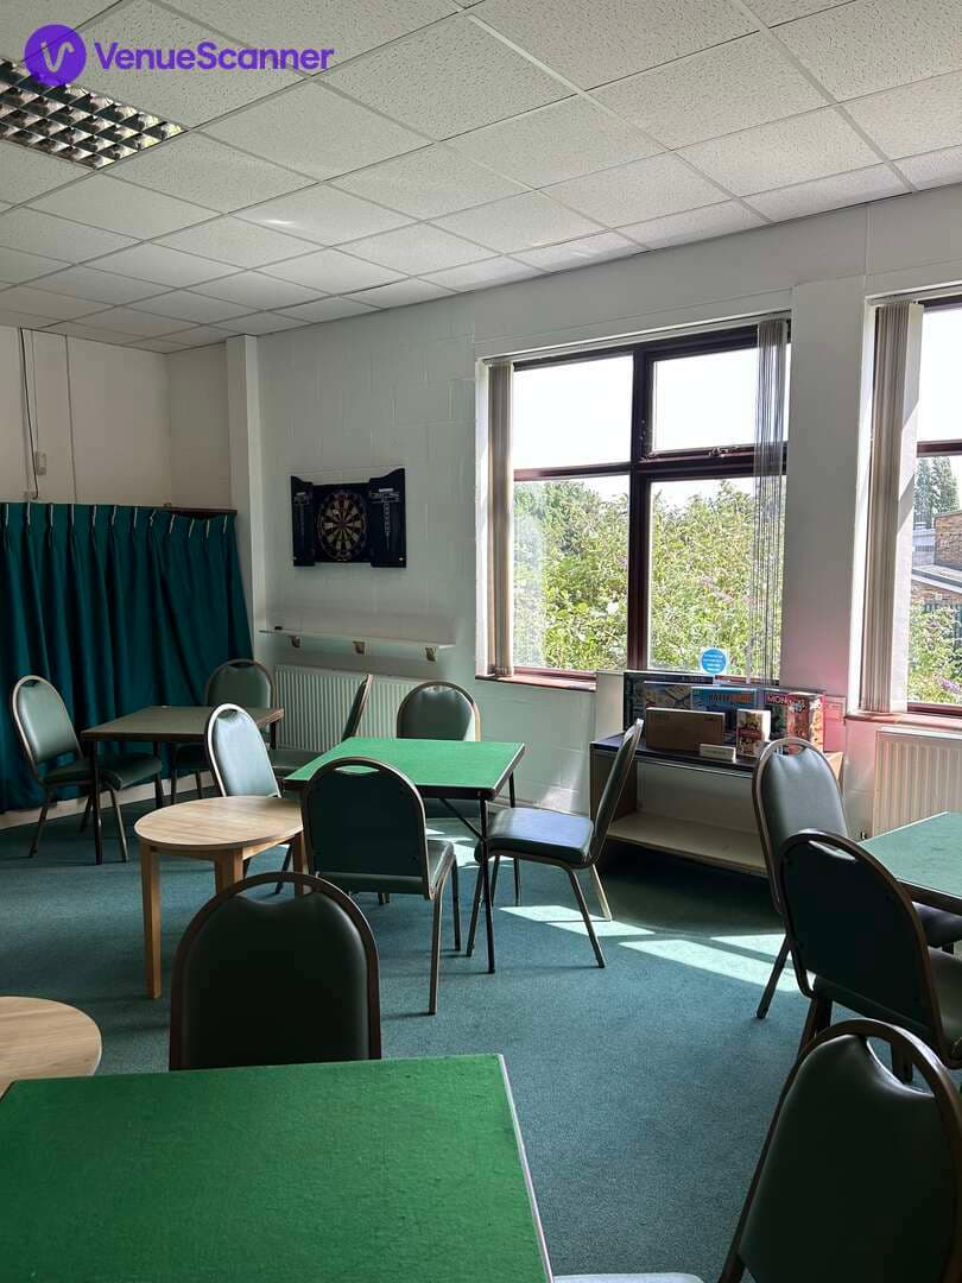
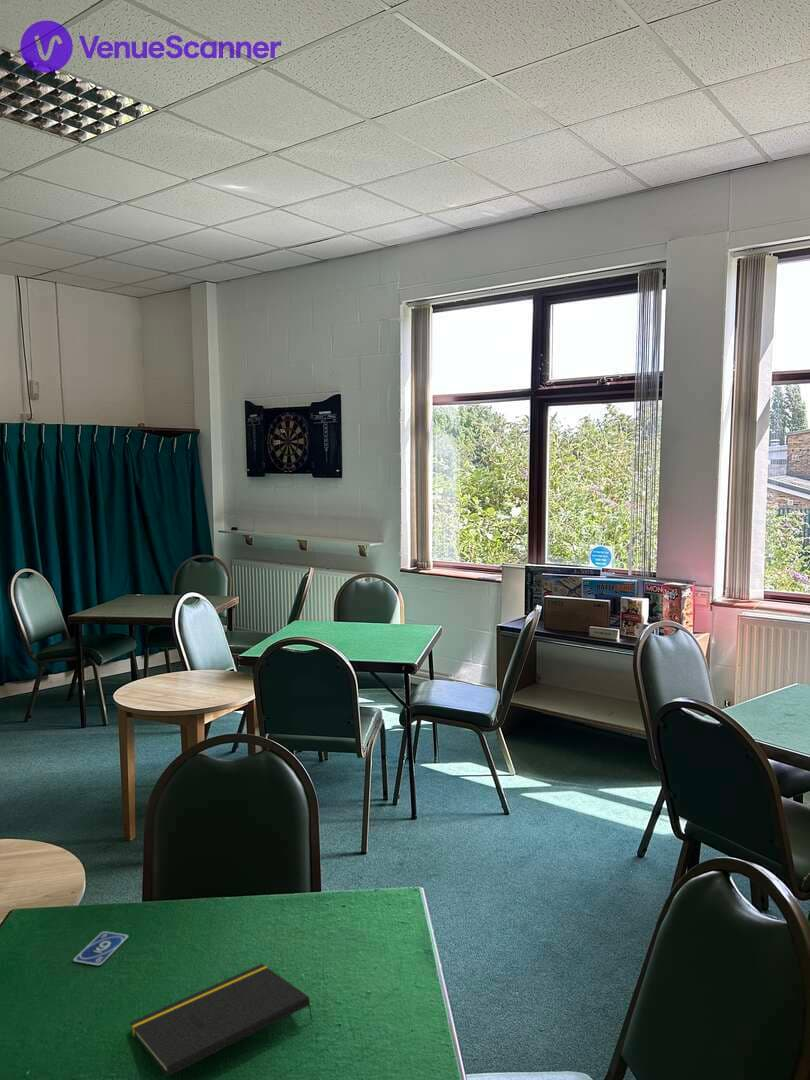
+ notepad [129,963,314,1077]
+ playing card [72,930,129,966]
